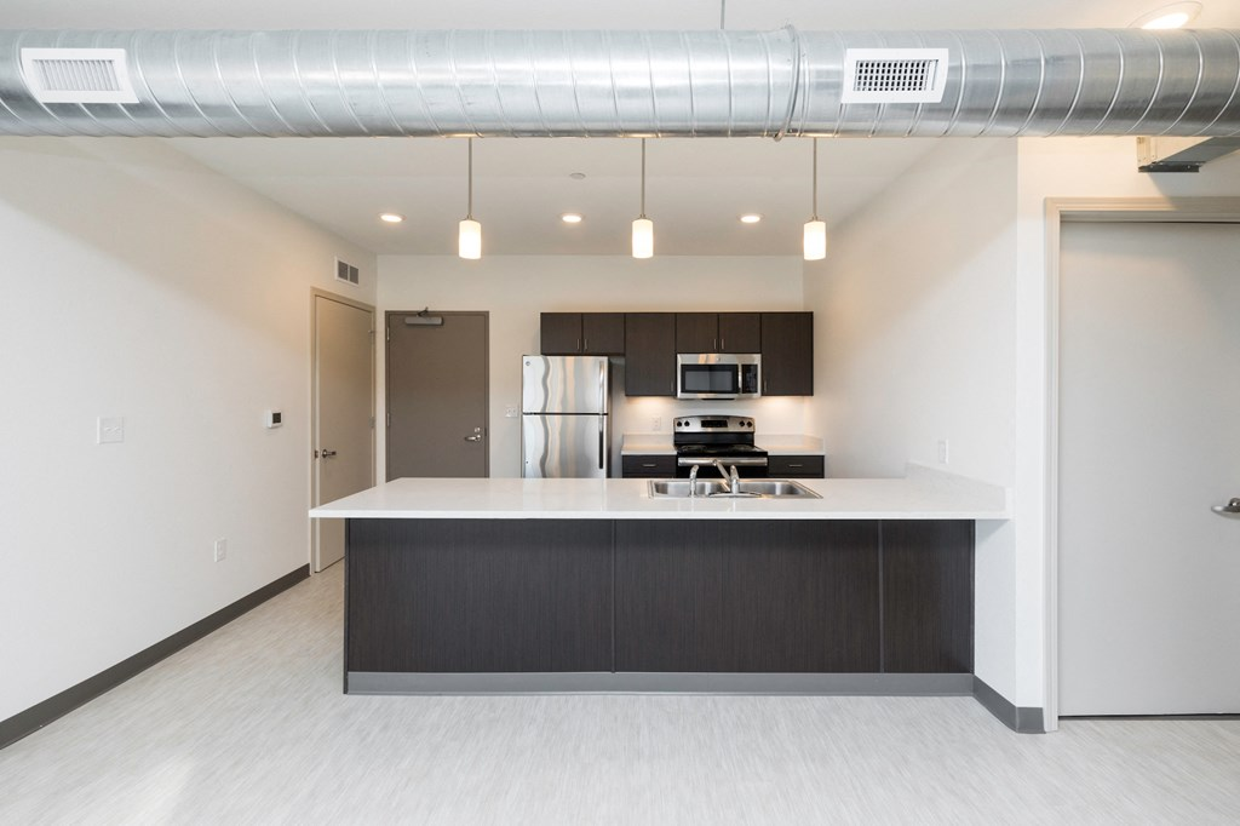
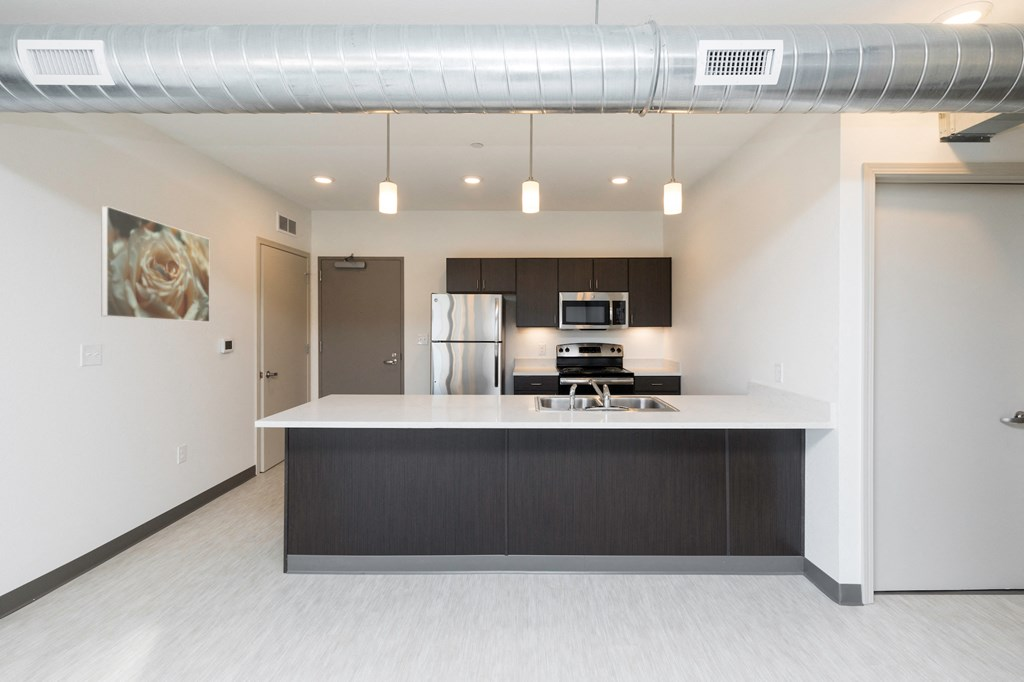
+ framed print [100,205,211,323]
